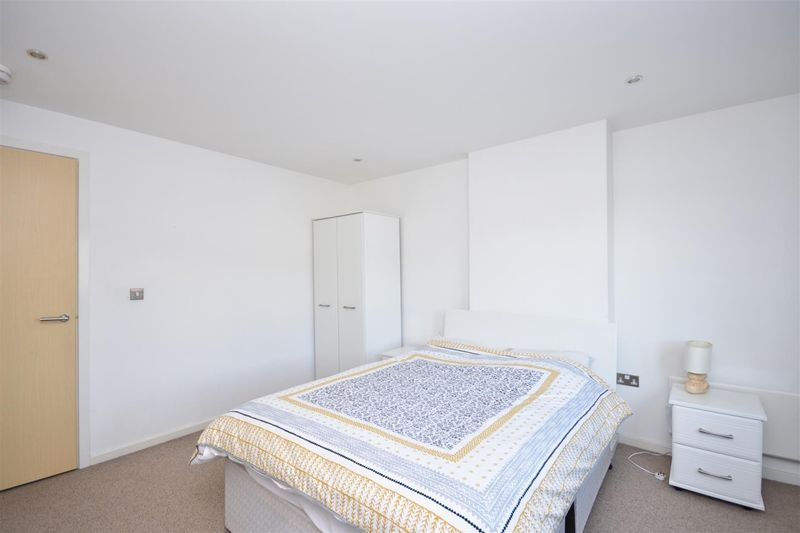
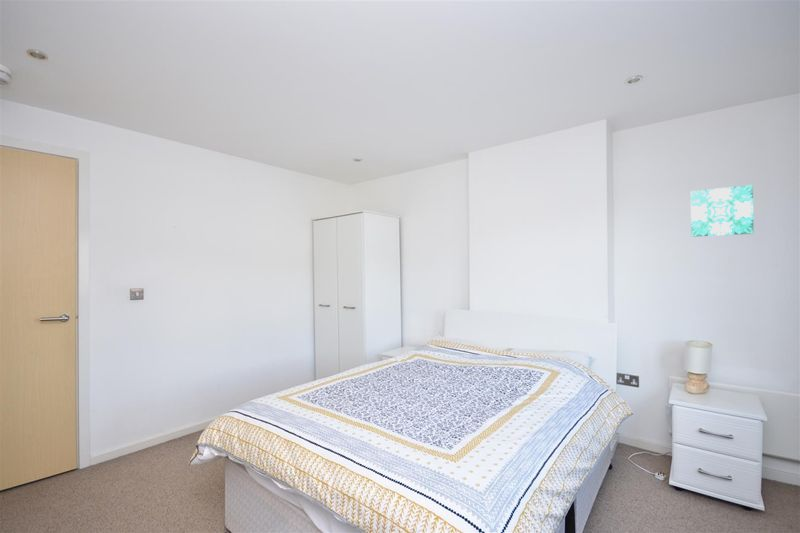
+ wall art [690,184,754,238]
